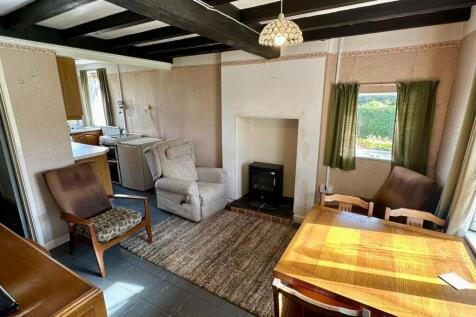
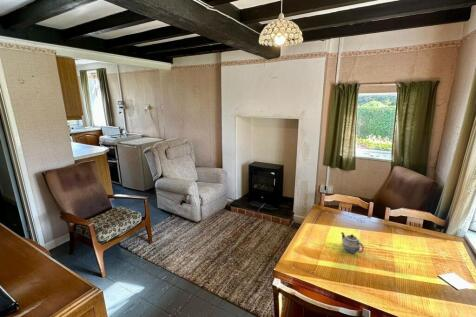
+ teapot [340,231,365,254]
